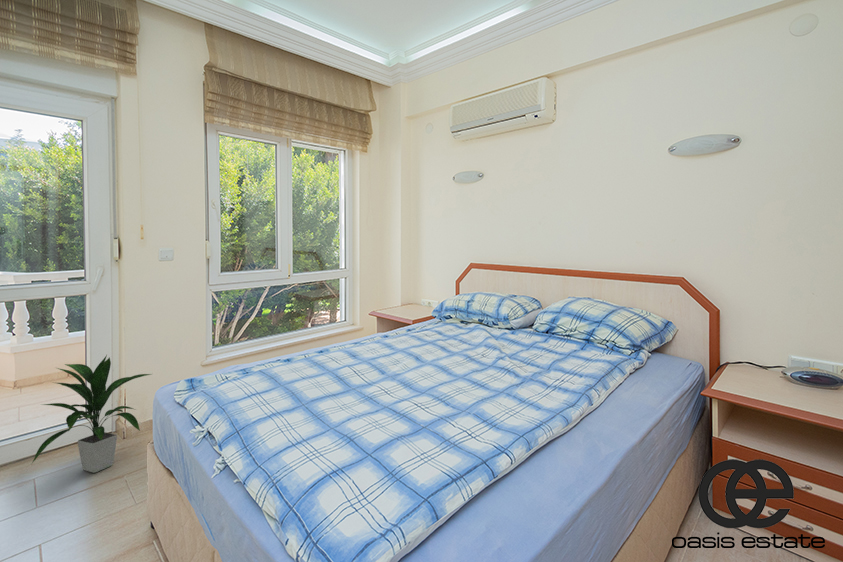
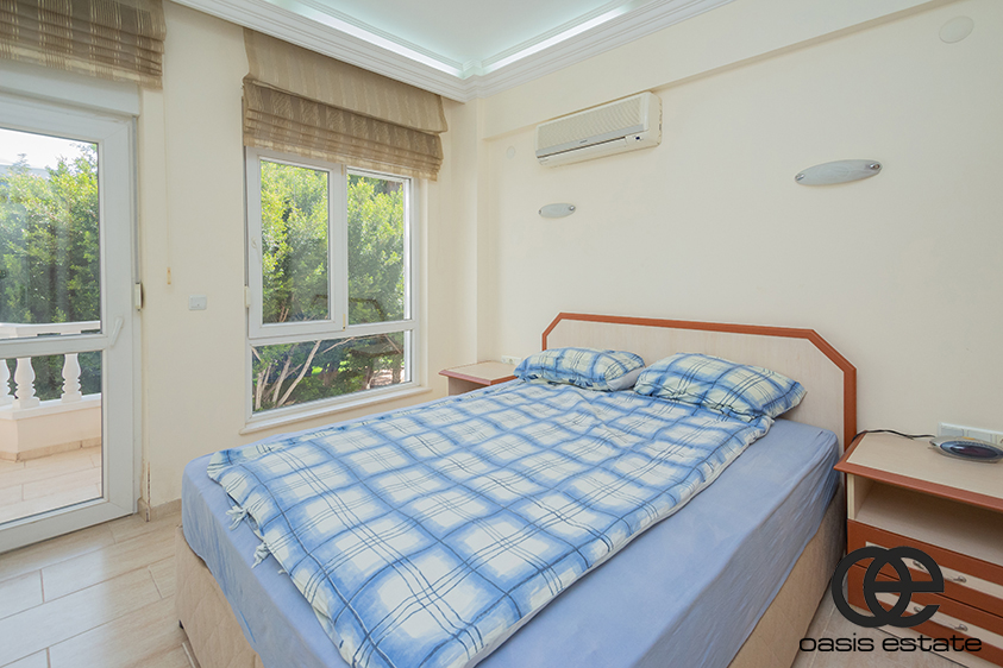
- indoor plant [31,354,152,474]
